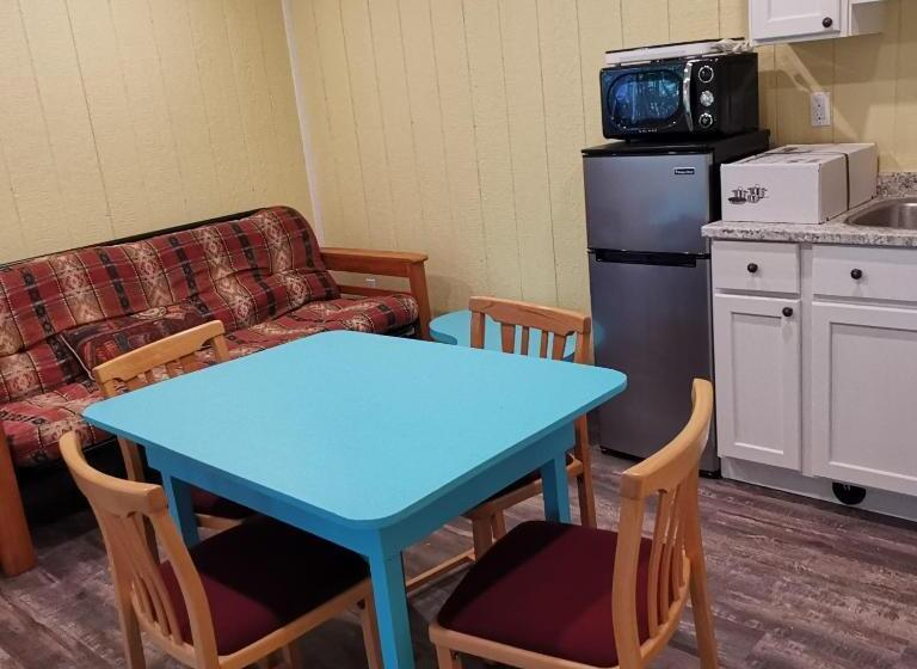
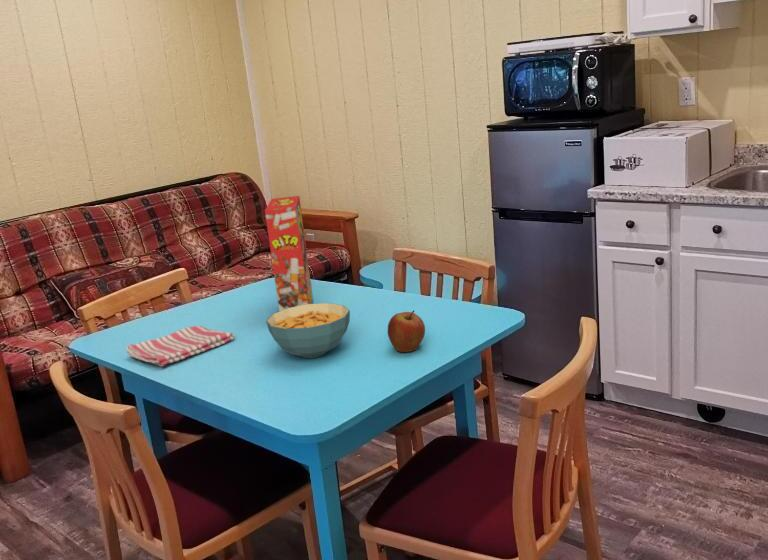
+ cereal bowl [265,302,351,359]
+ dish towel [125,325,236,368]
+ cereal box [264,195,314,311]
+ apple [387,309,426,353]
